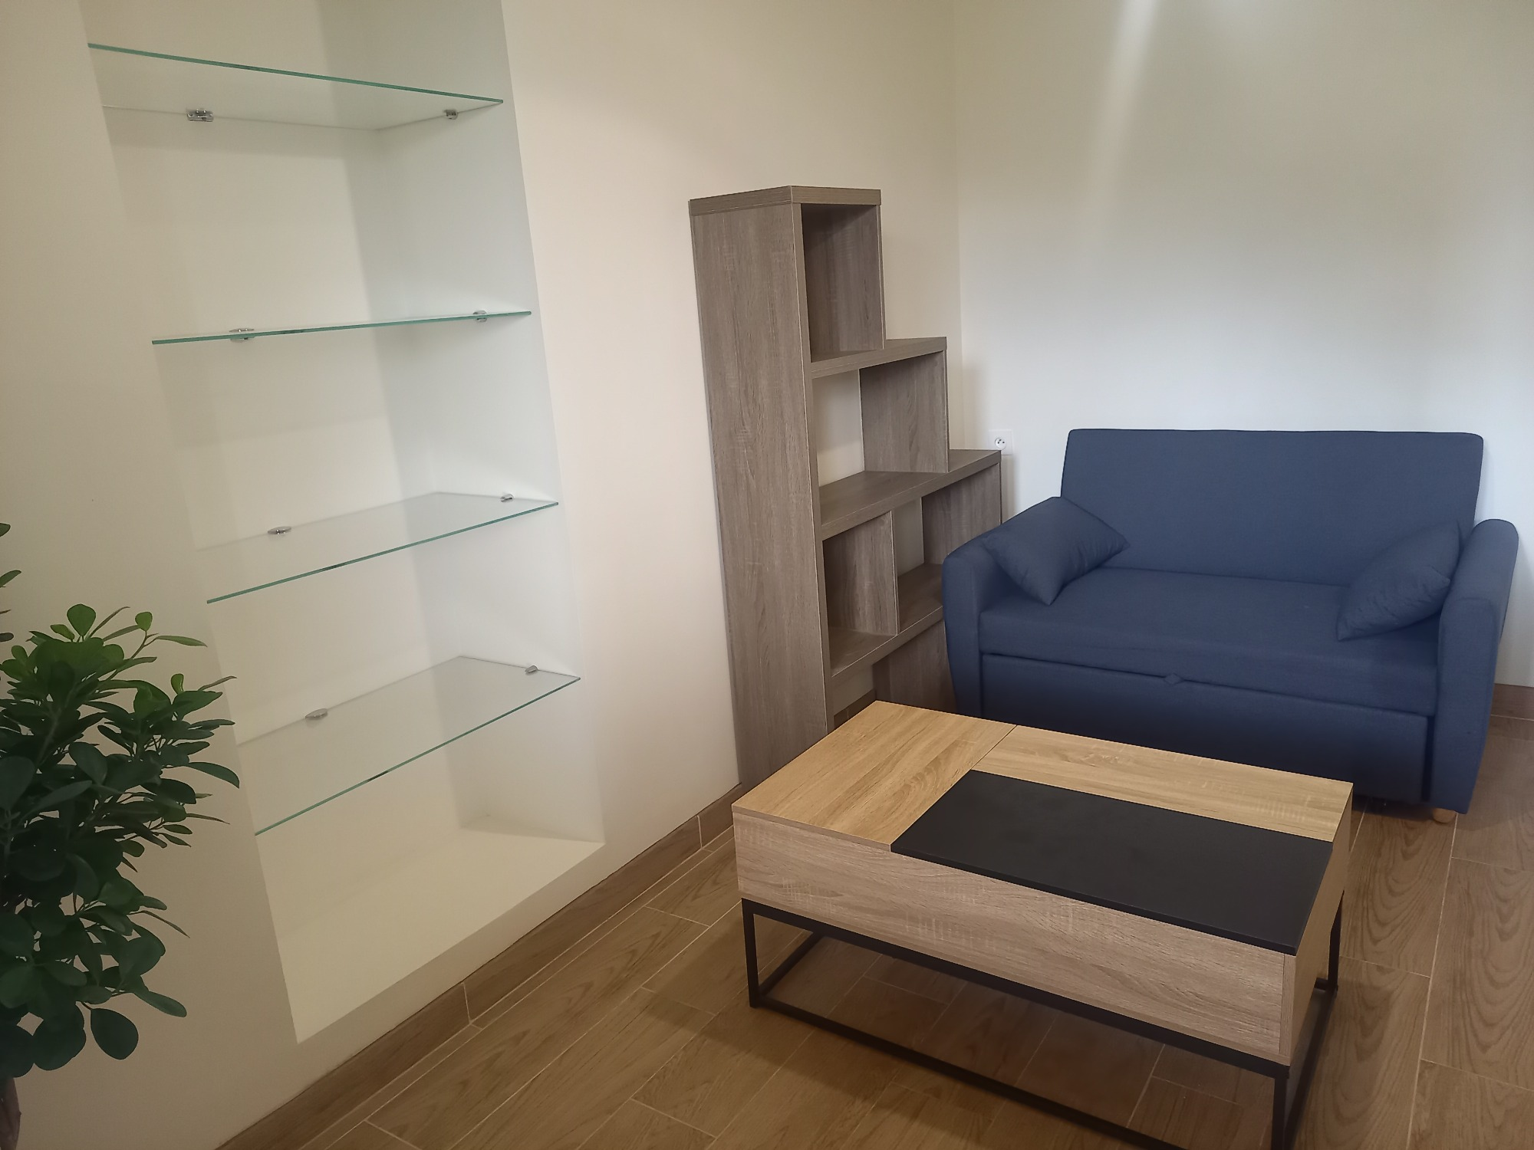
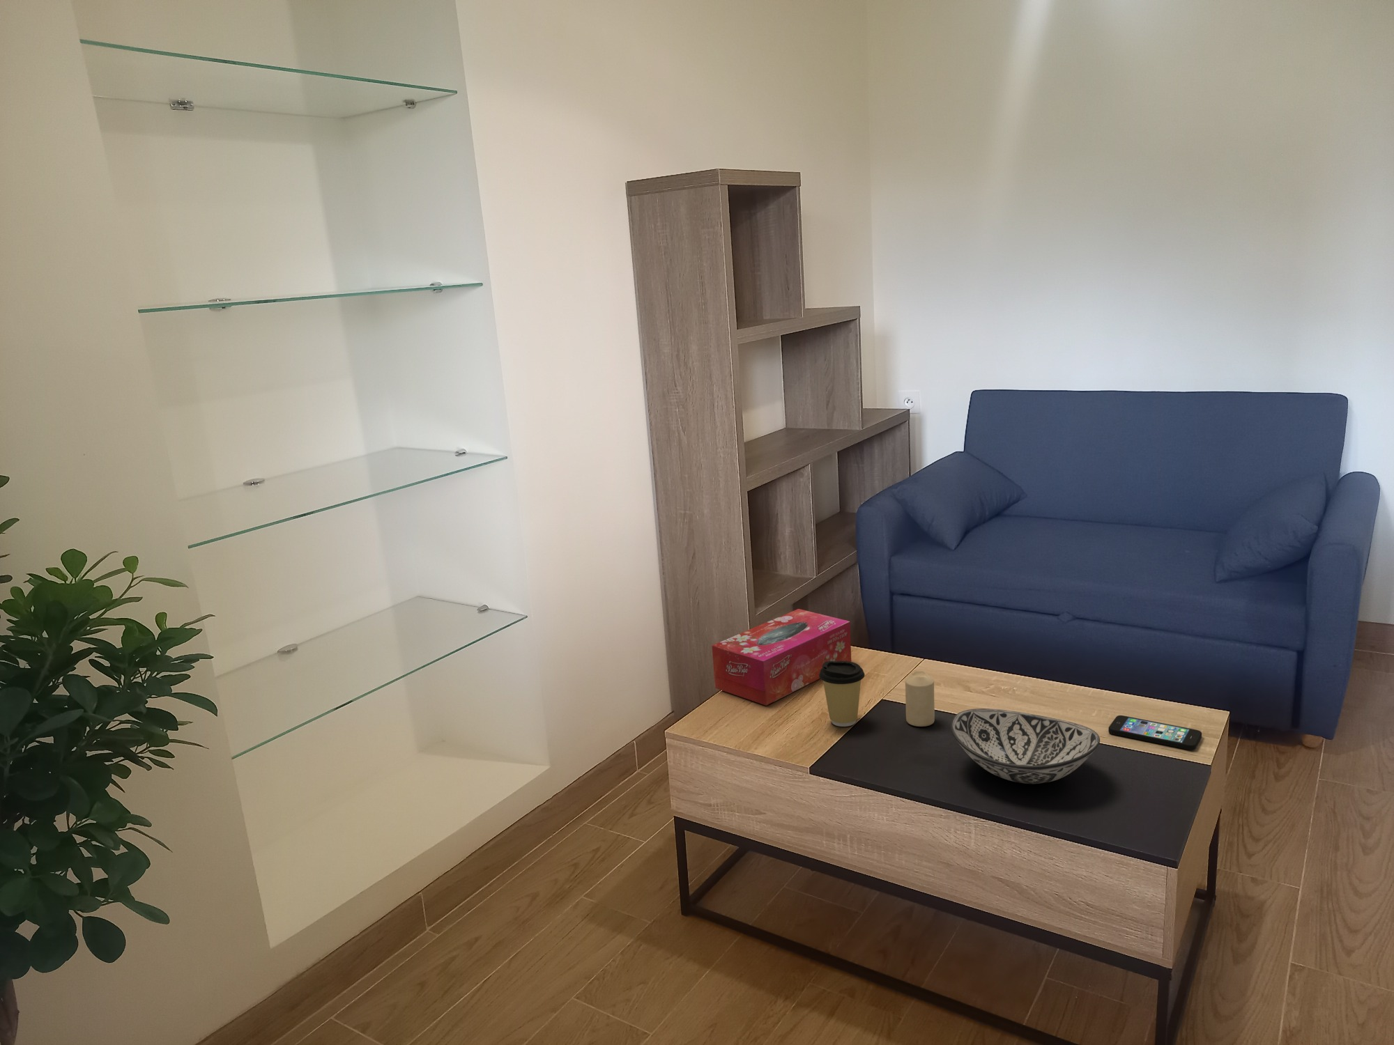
+ tissue box [711,608,852,707]
+ candle [904,671,935,728]
+ coffee cup [819,661,866,728]
+ decorative bowl [949,708,1101,785]
+ smartphone [1108,715,1202,751]
